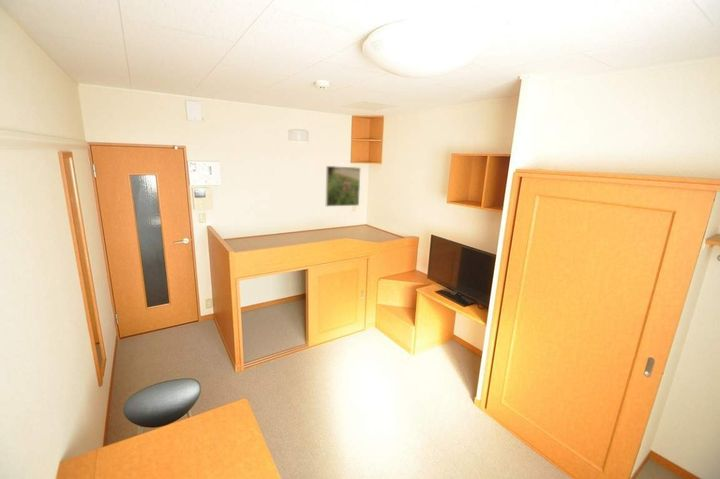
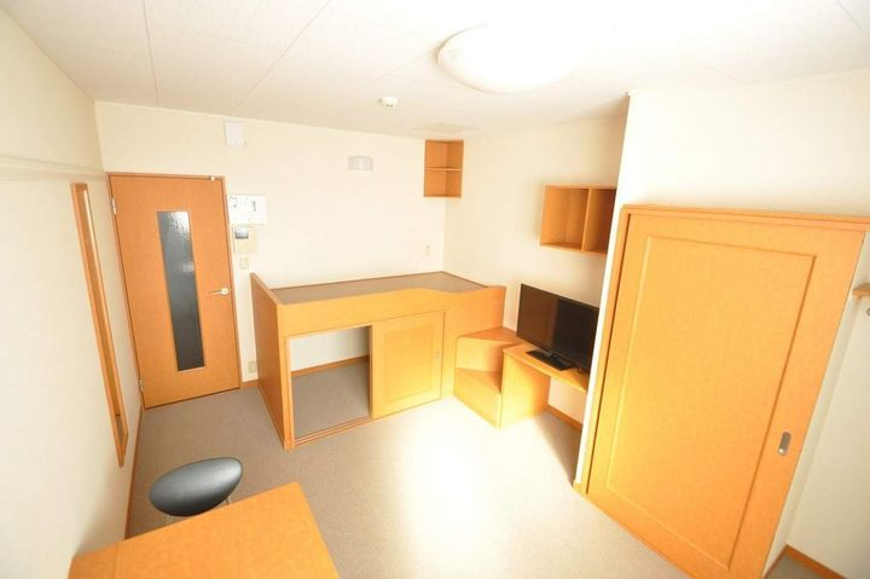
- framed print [325,165,361,207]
